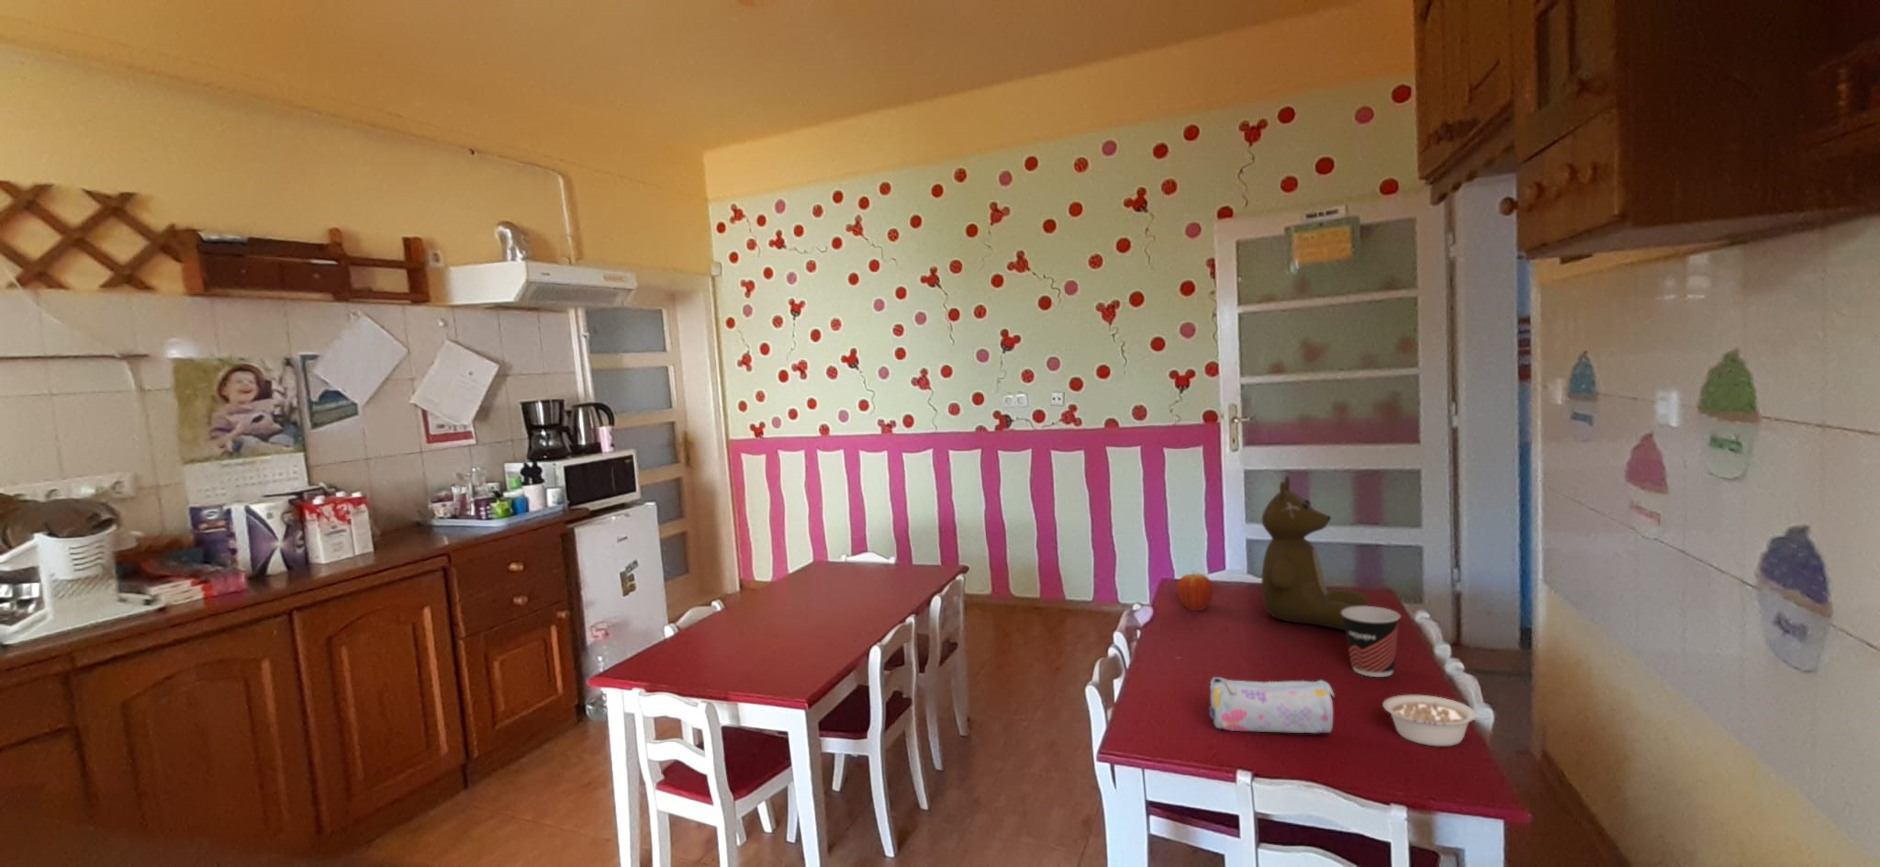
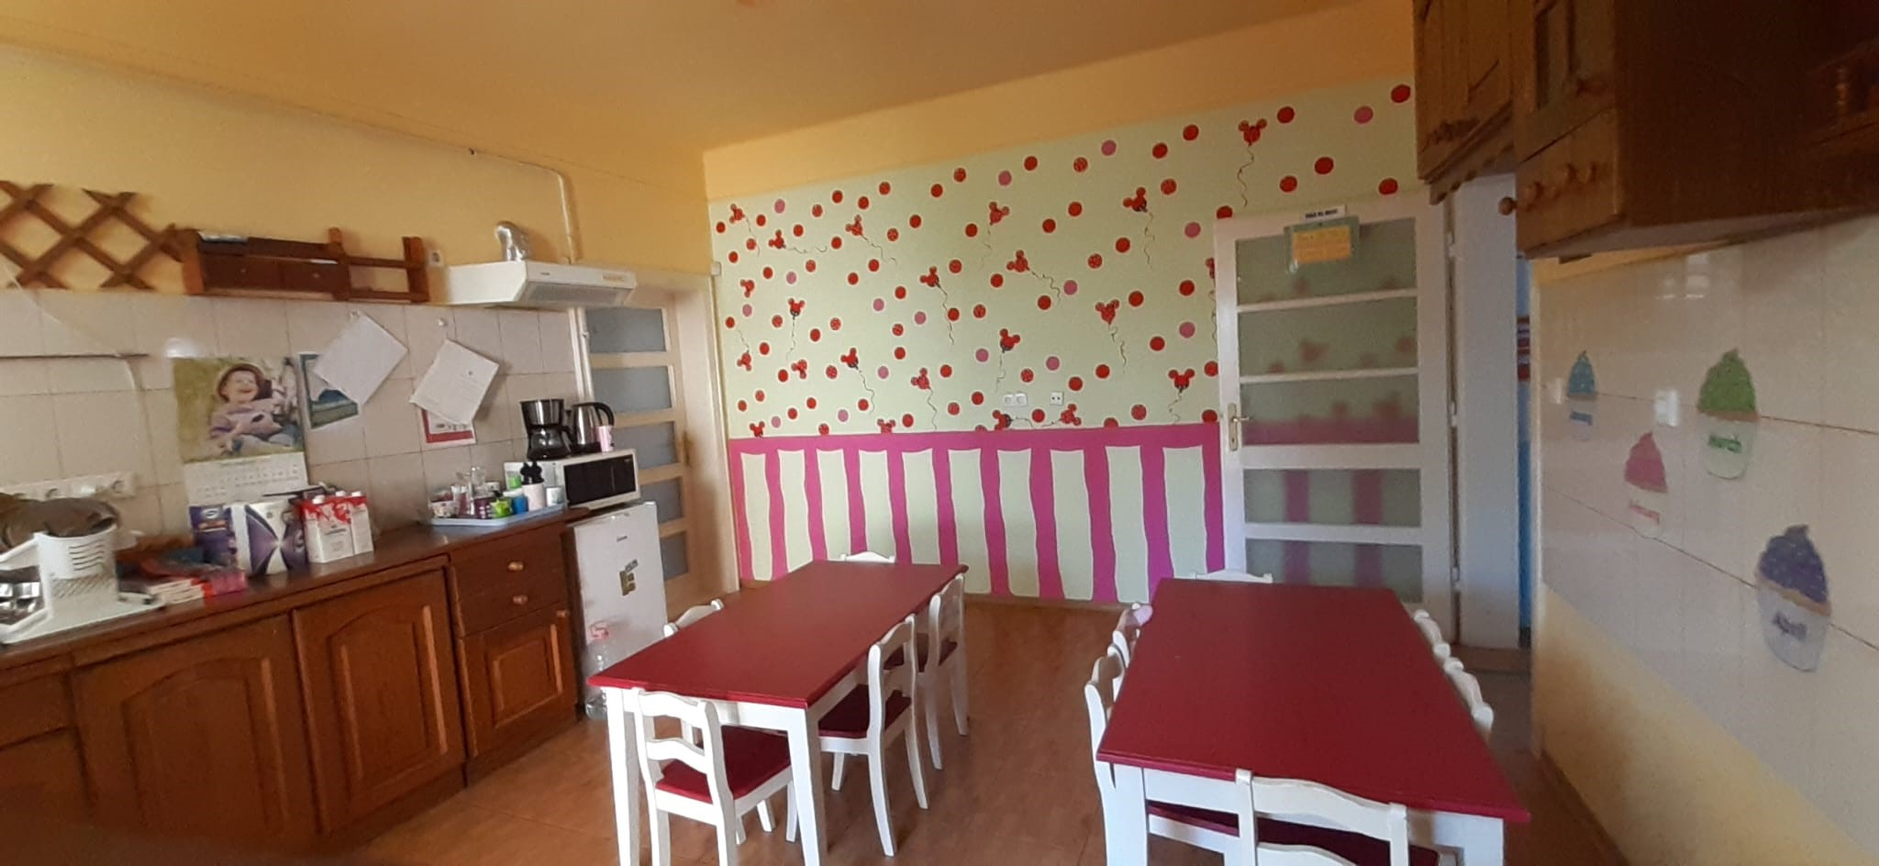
- teddy bear [1260,475,1369,631]
- fruit [1176,571,1215,612]
- pencil case [1207,676,1336,734]
- cup [1342,606,1402,678]
- legume [1382,694,1493,747]
